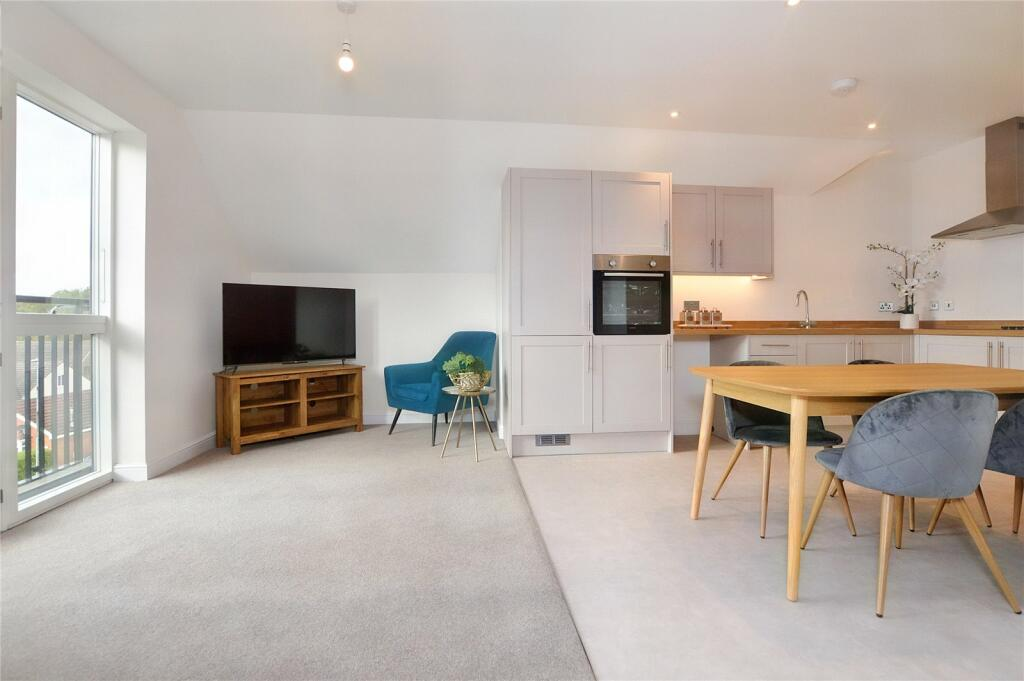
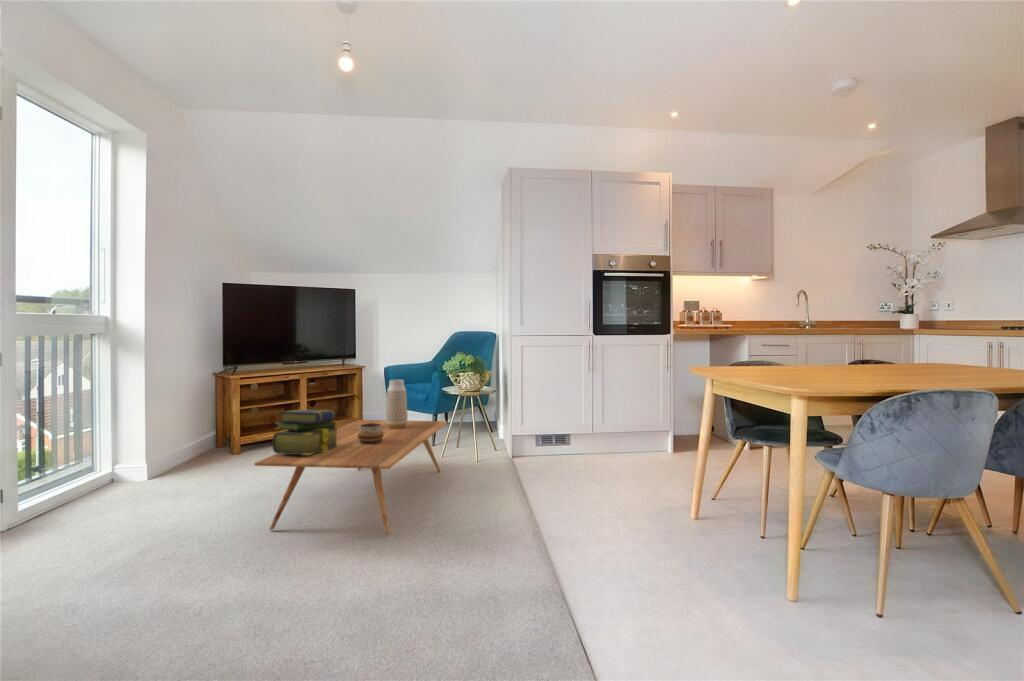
+ stack of books [271,408,340,455]
+ coffee table [253,419,449,535]
+ decorative bowl [358,423,384,443]
+ vase [385,379,409,429]
